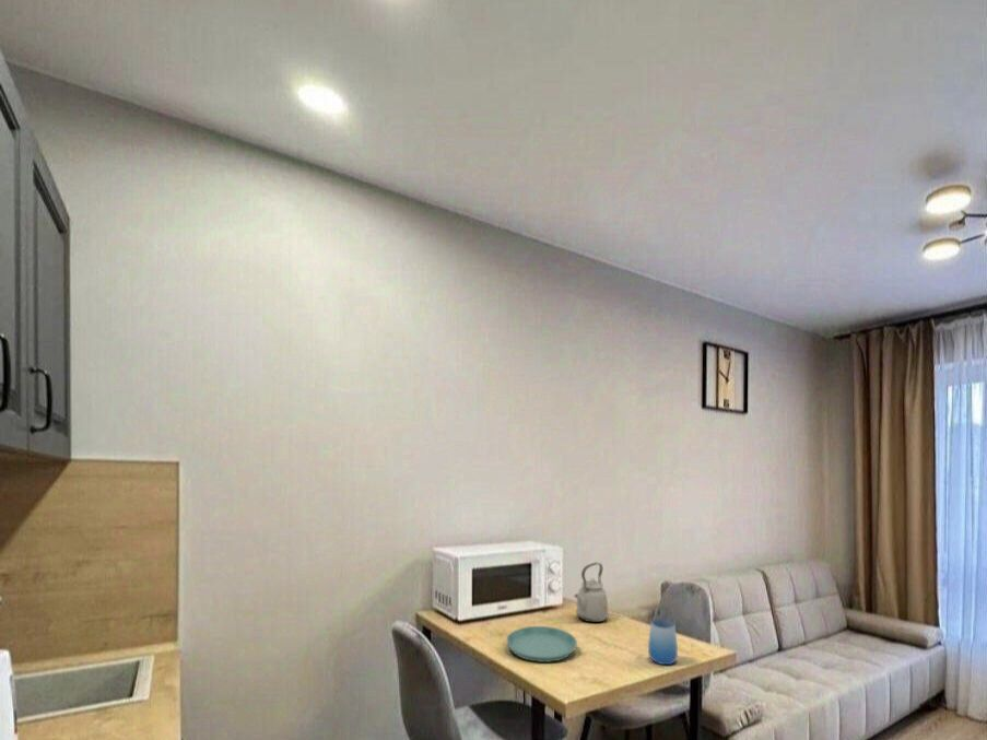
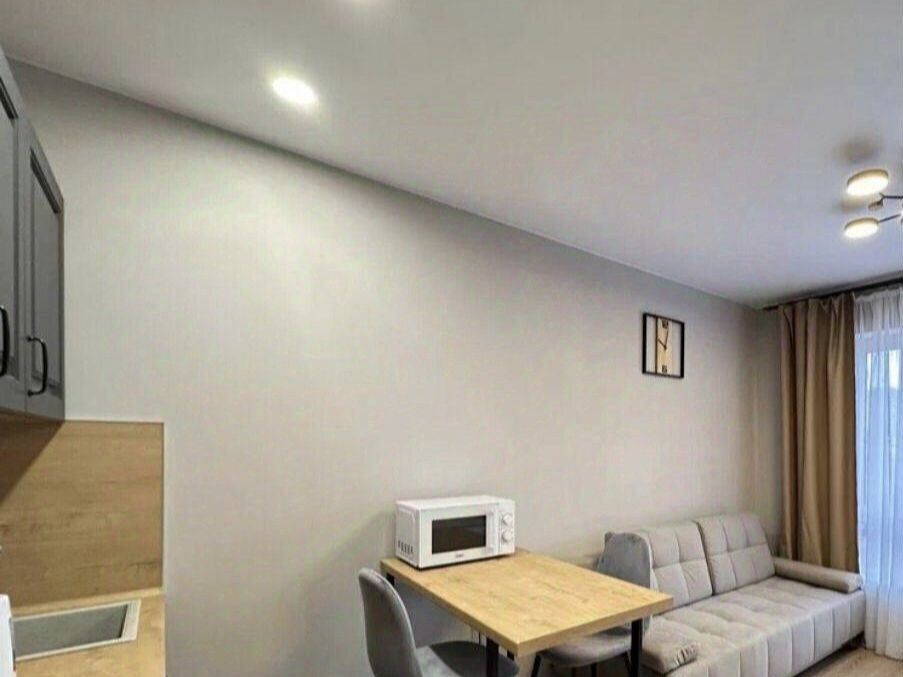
- saucer [505,625,578,663]
- kettle [573,562,610,623]
- cup [647,618,679,666]
